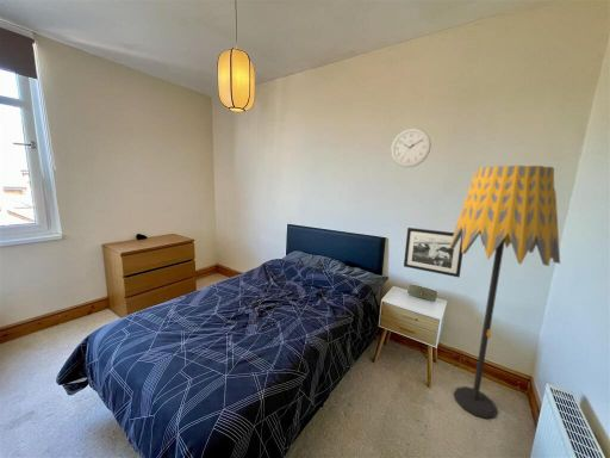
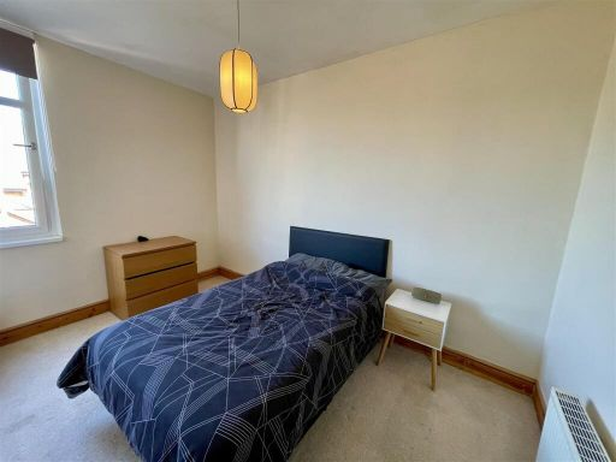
- wall clock [390,128,432,168]
- picture frame [403,227,463,279]
- floor lamp [450,165,561,420]
